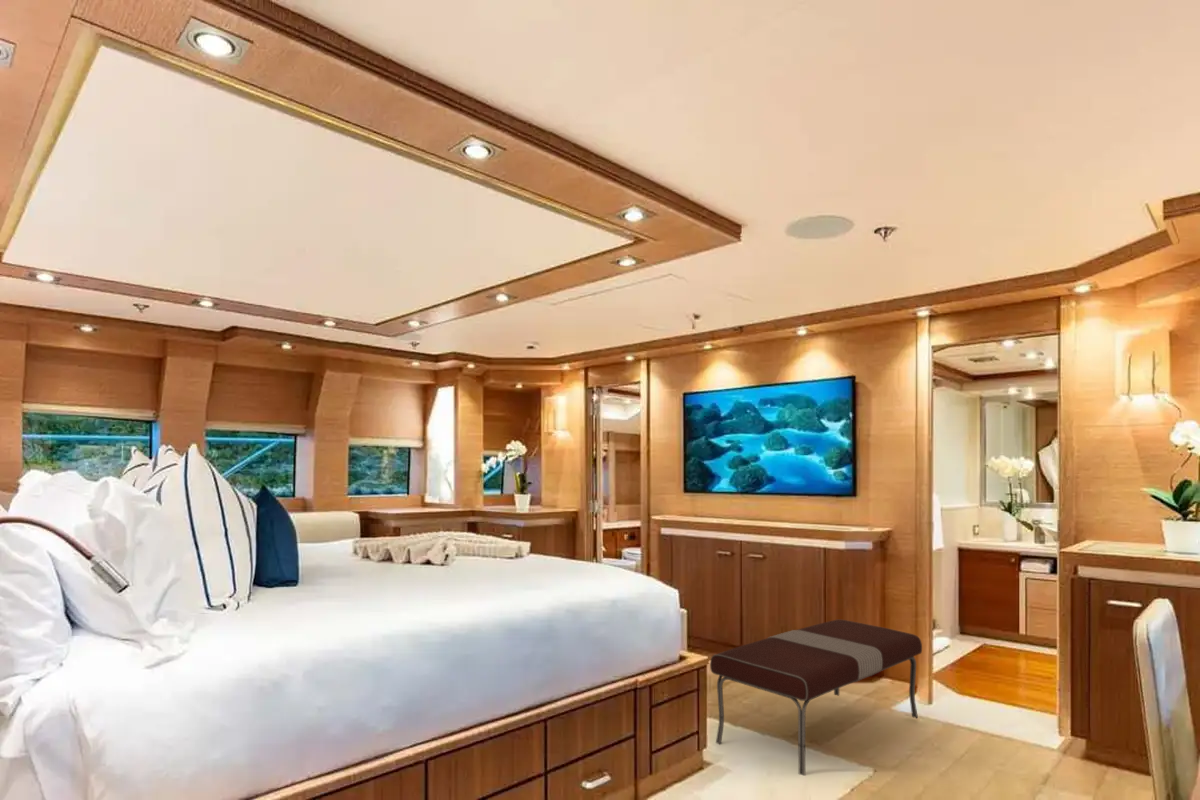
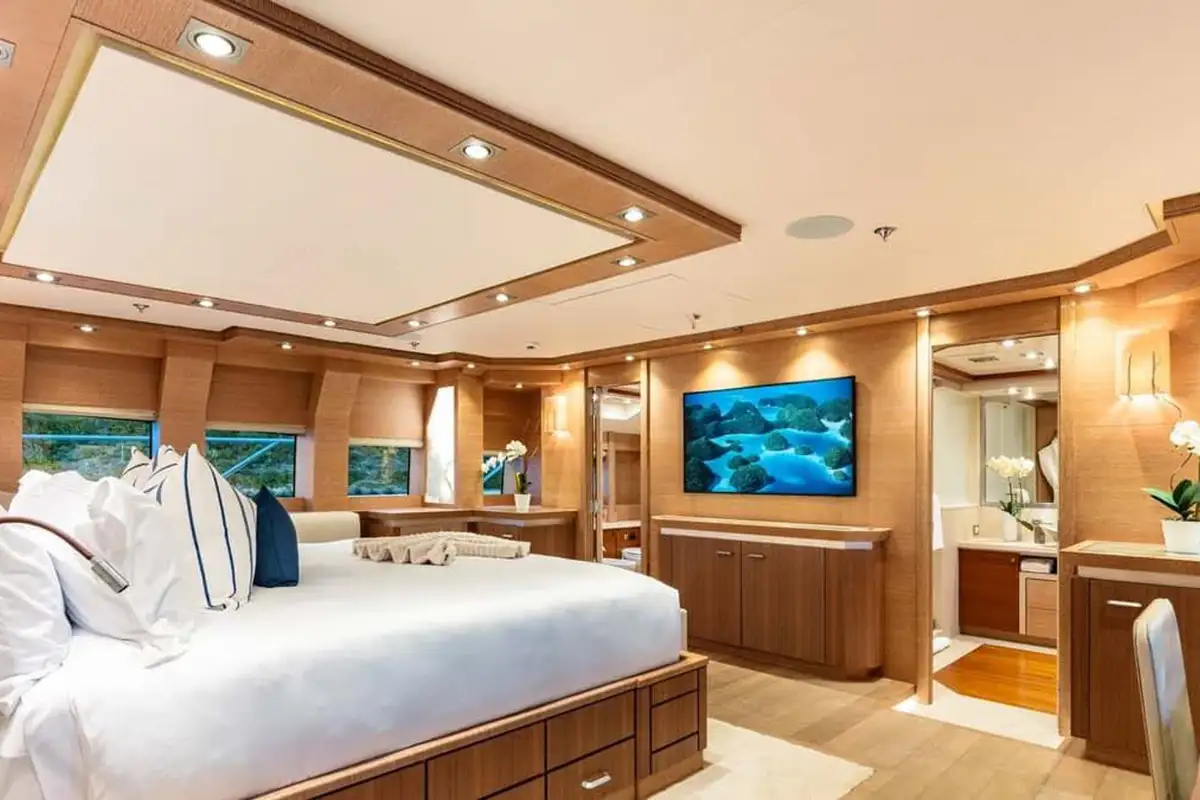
- bench [709,619,923,777]
